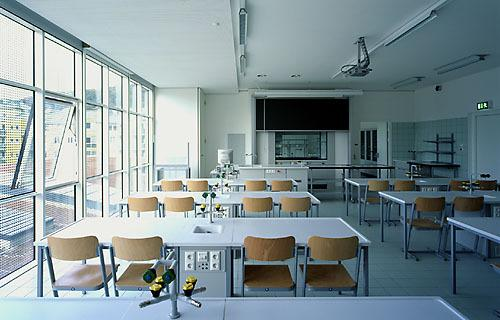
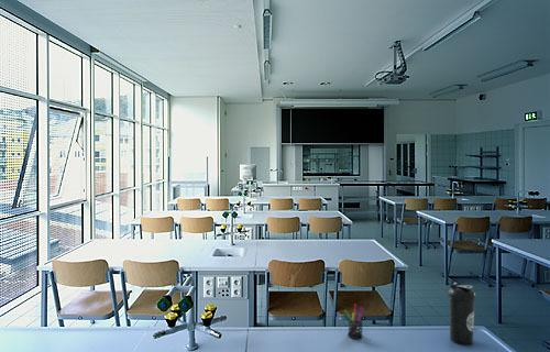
+ water bottle [448,282,476,345]
+ pen holder [343,302,365,340]
